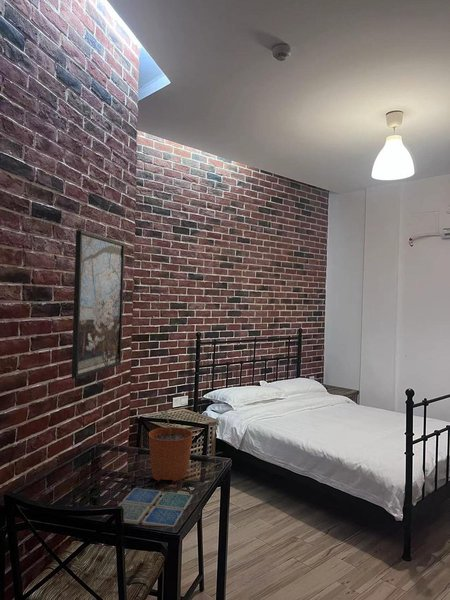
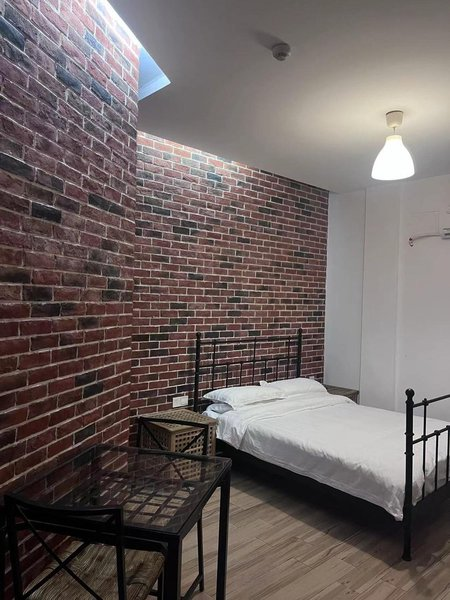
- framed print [70,229,126,380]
- plant pot [148,410,194,482]
- drink coaster [117,487,194,527]
